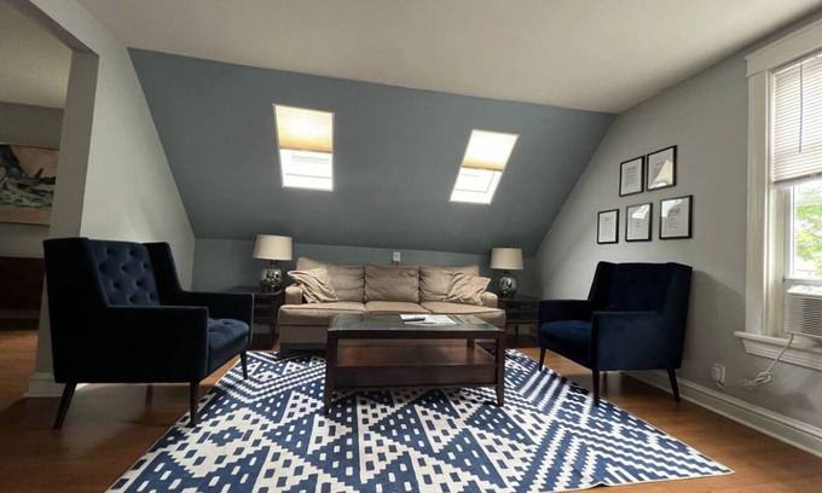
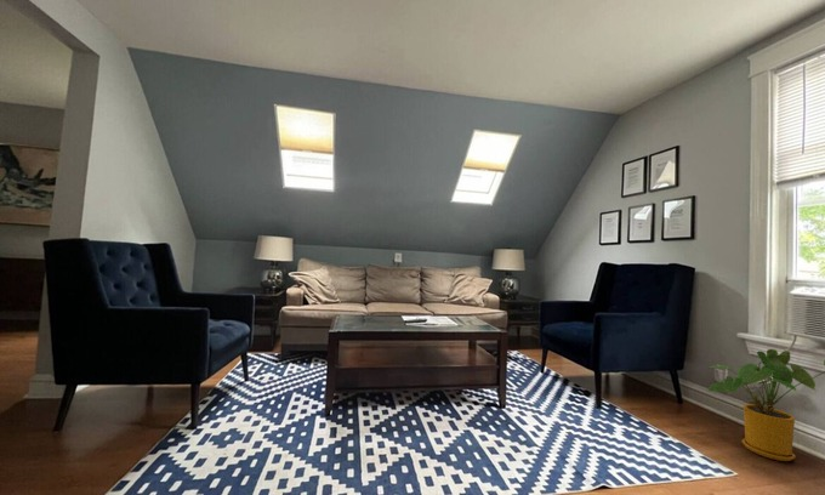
+ house plant [707,348,825,462]
